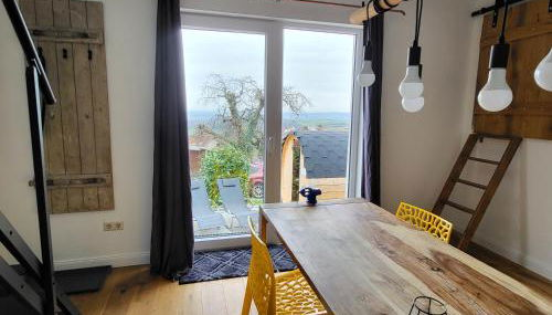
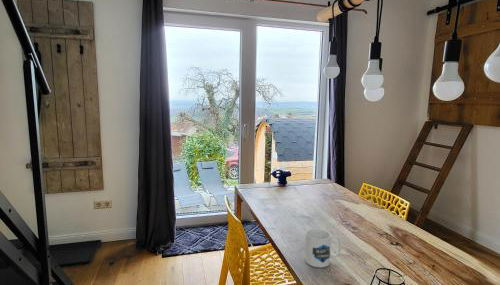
+ mug [304,228,342,268]
